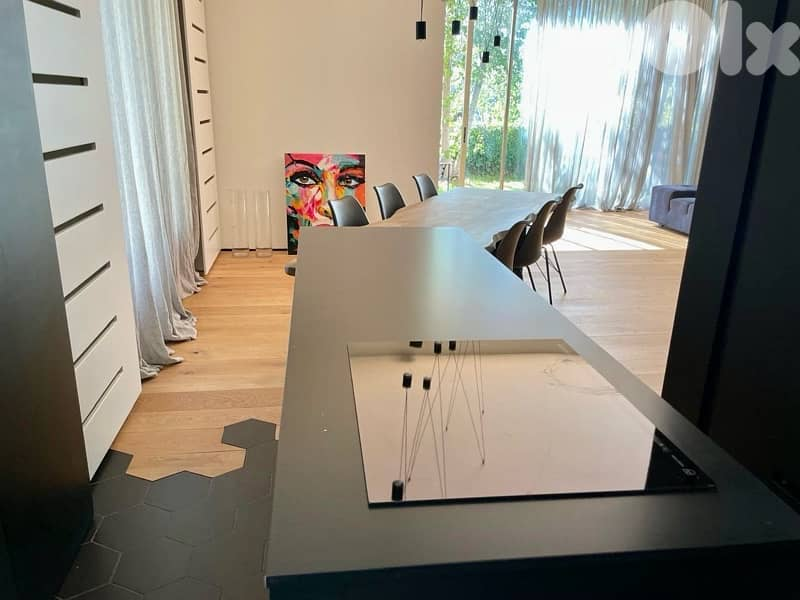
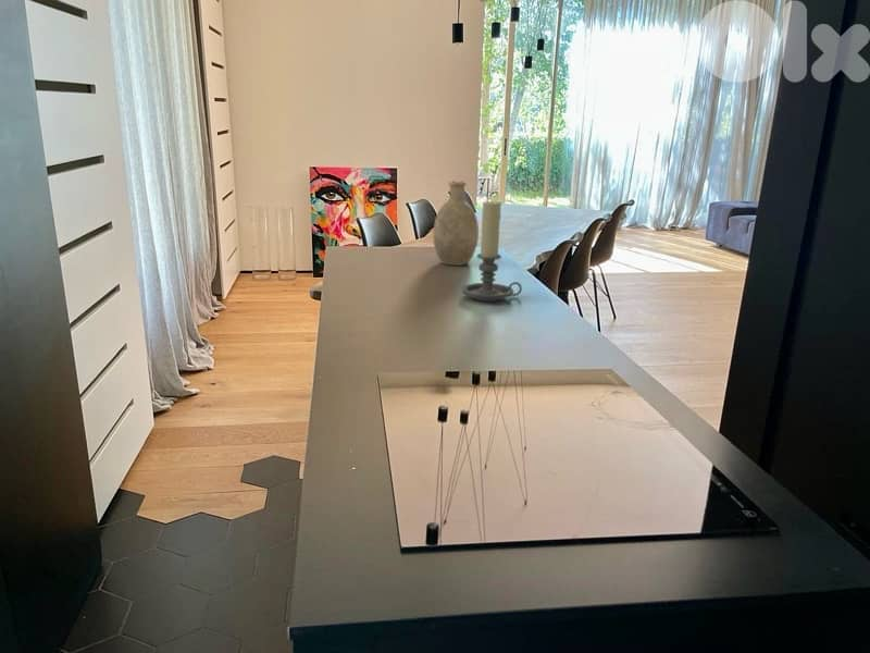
+ decorative vase [433,180,480,267]
+ candle holder [460,199,523,303]
